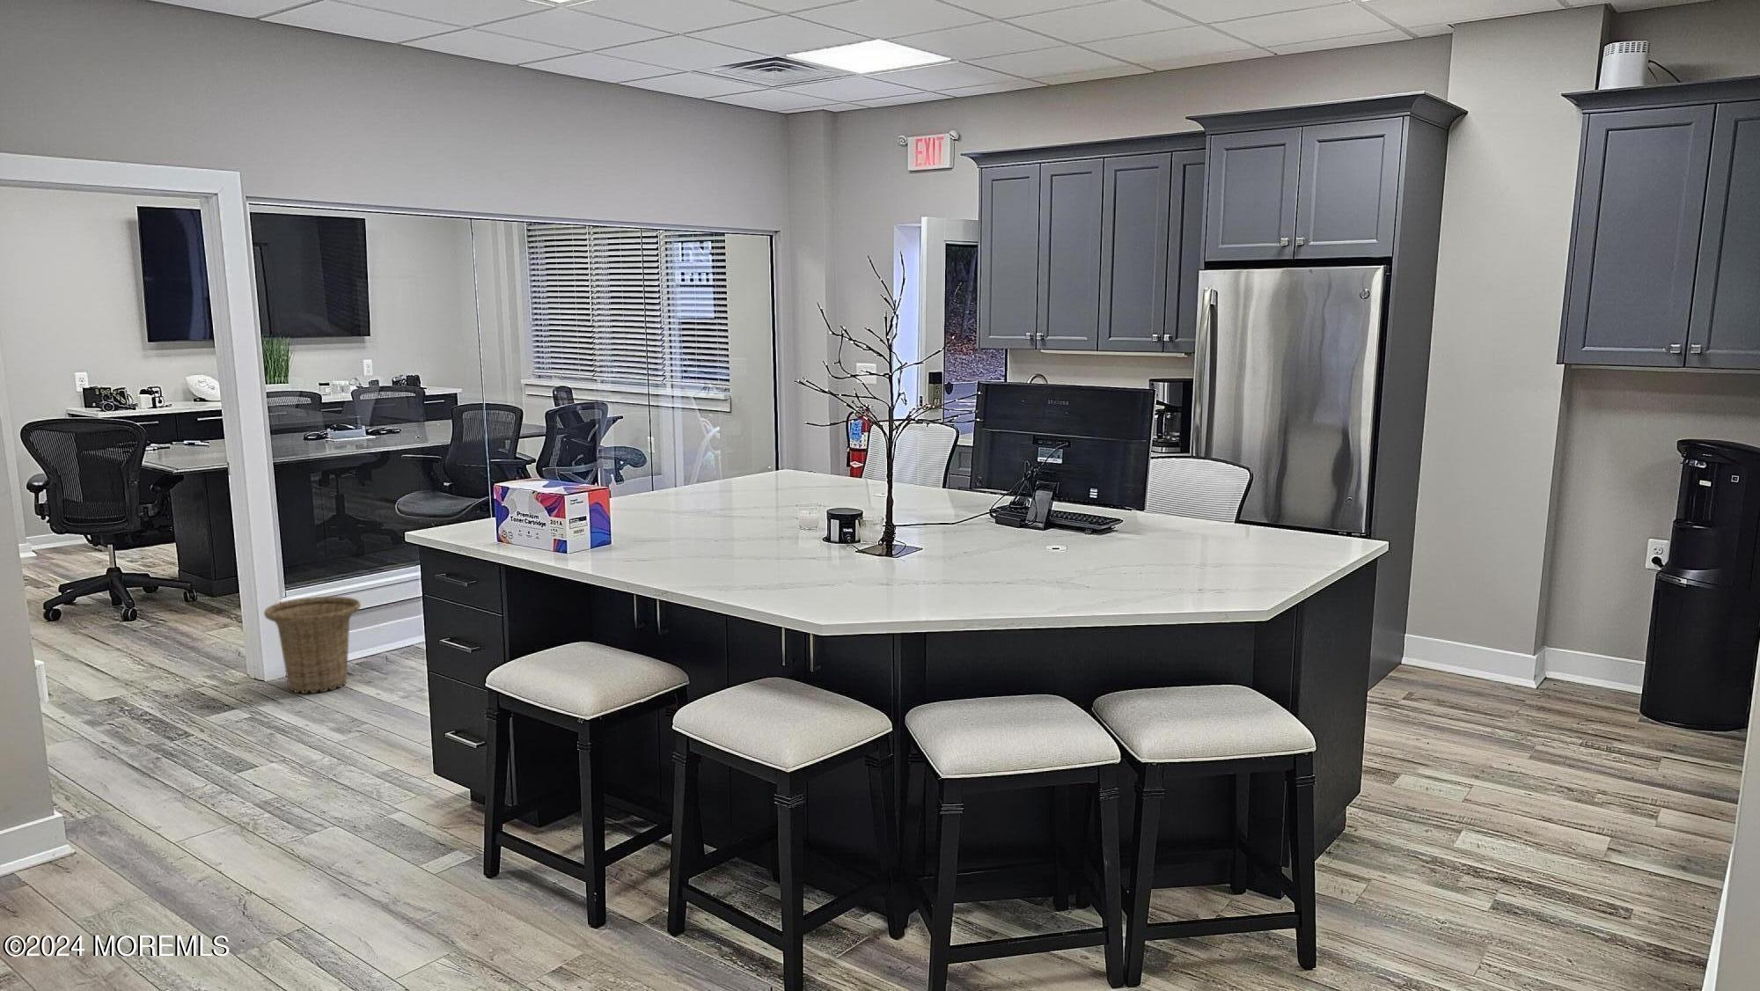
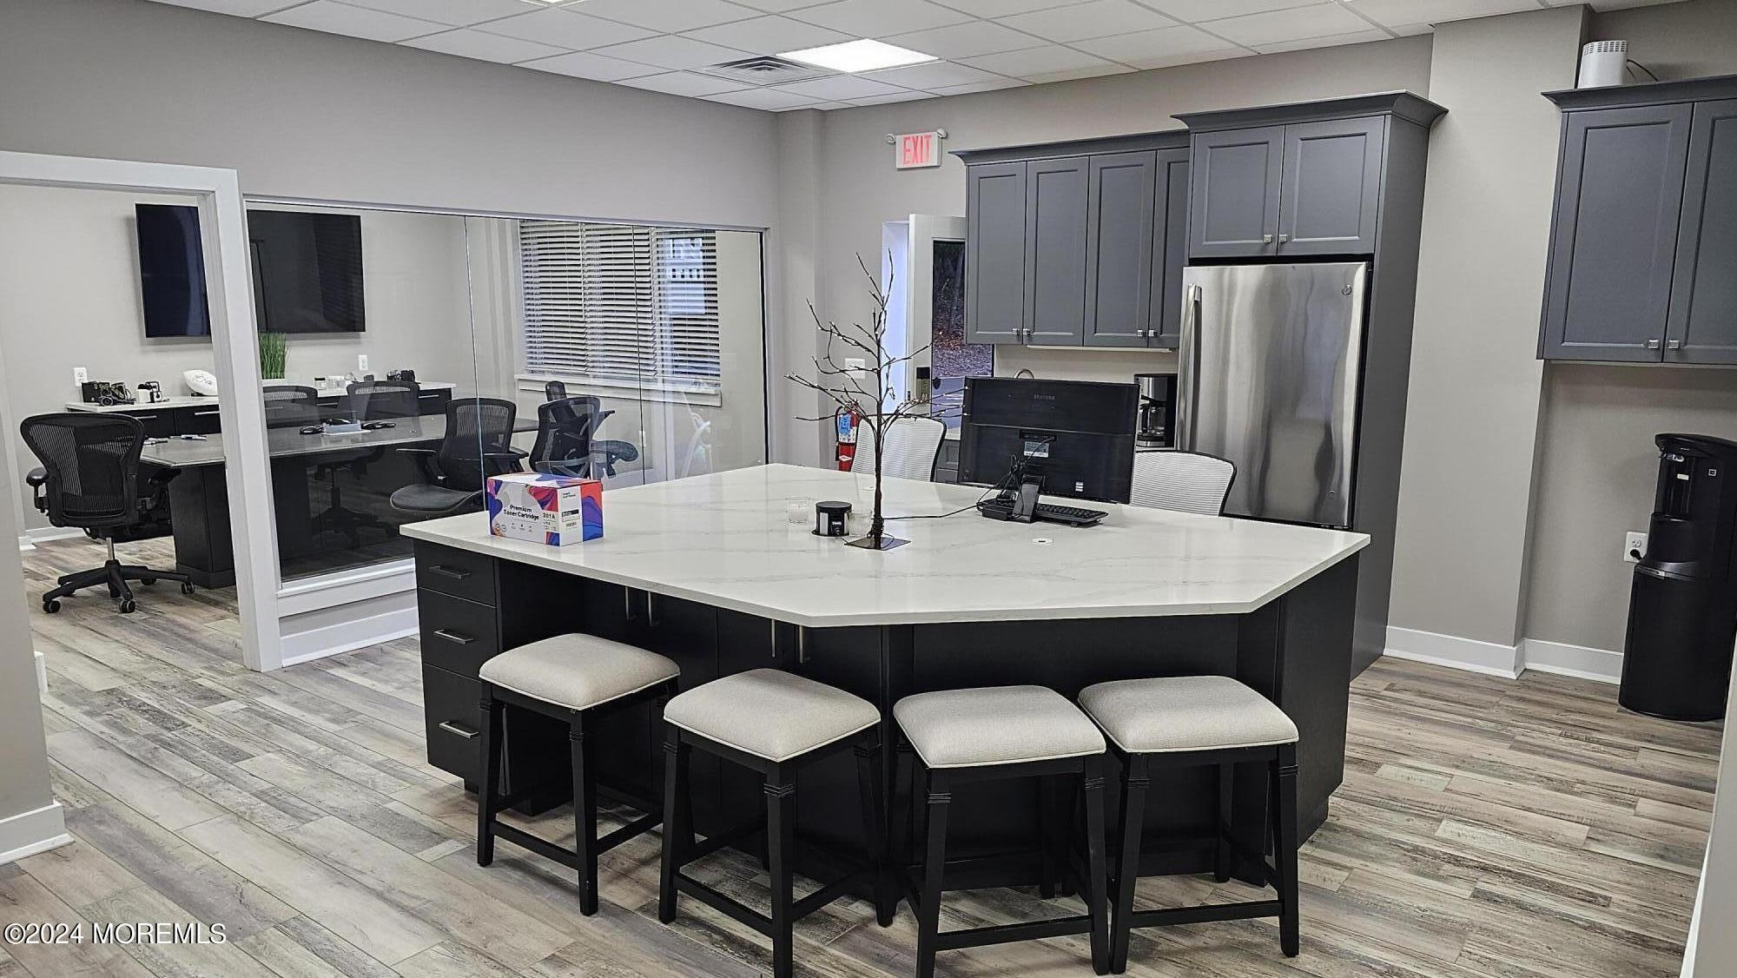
- basket [264,596,361,695]
